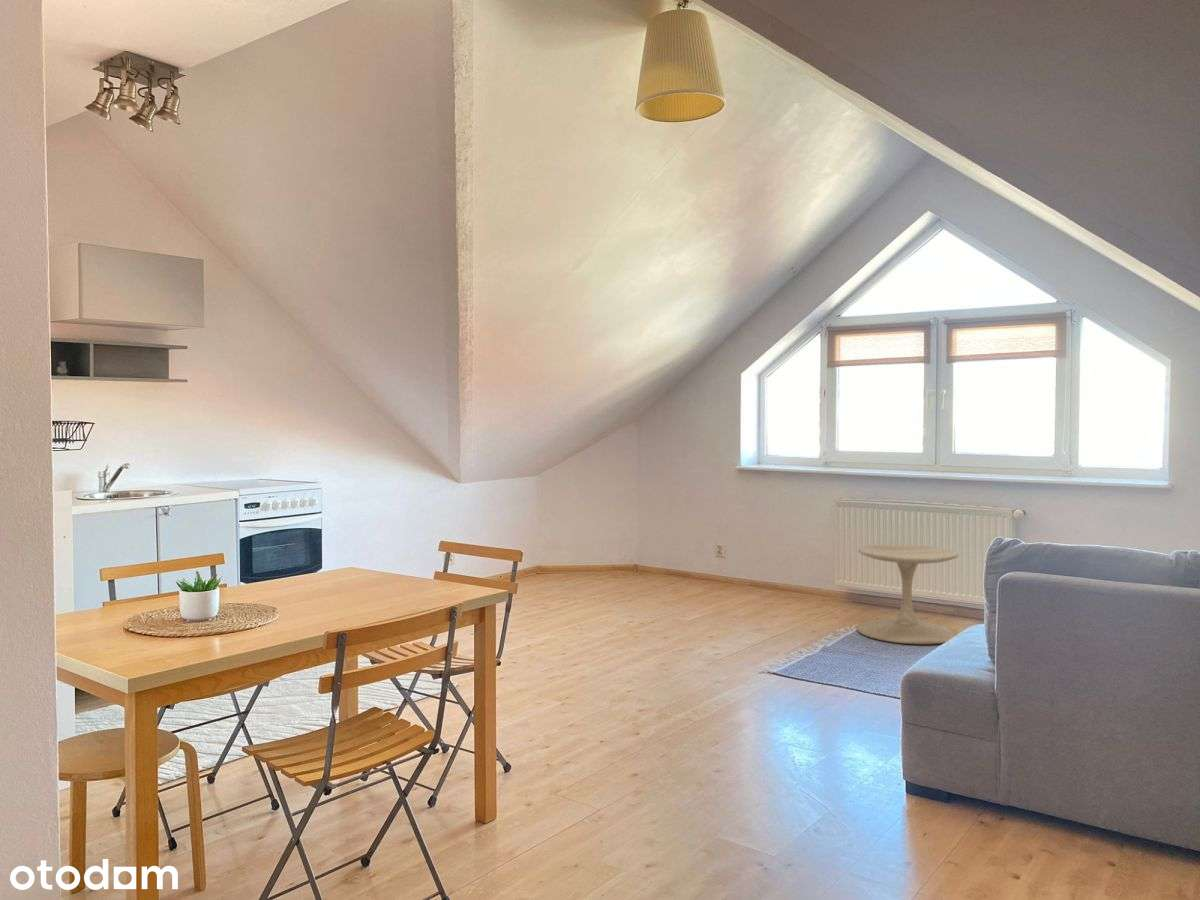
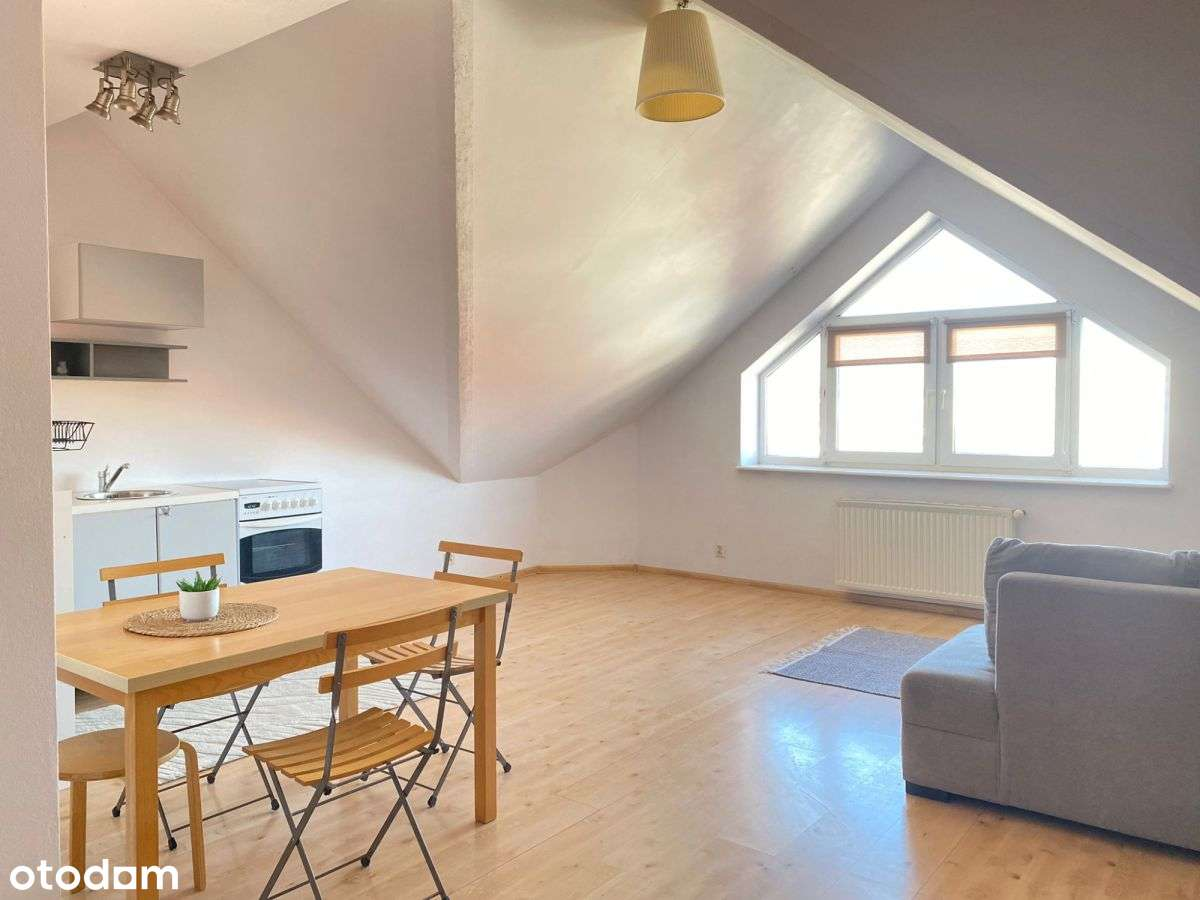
- side table [856,544,960,645]
